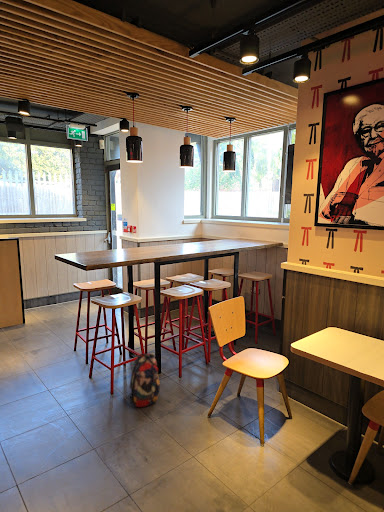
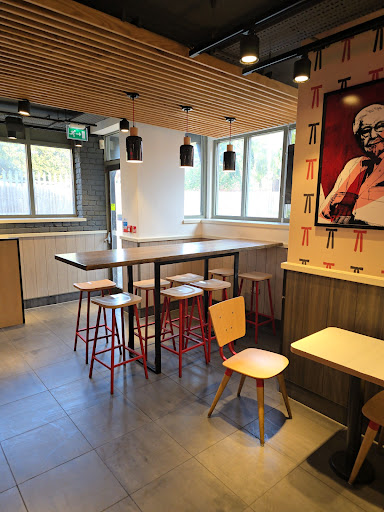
- backpack [129,352,161,408]
